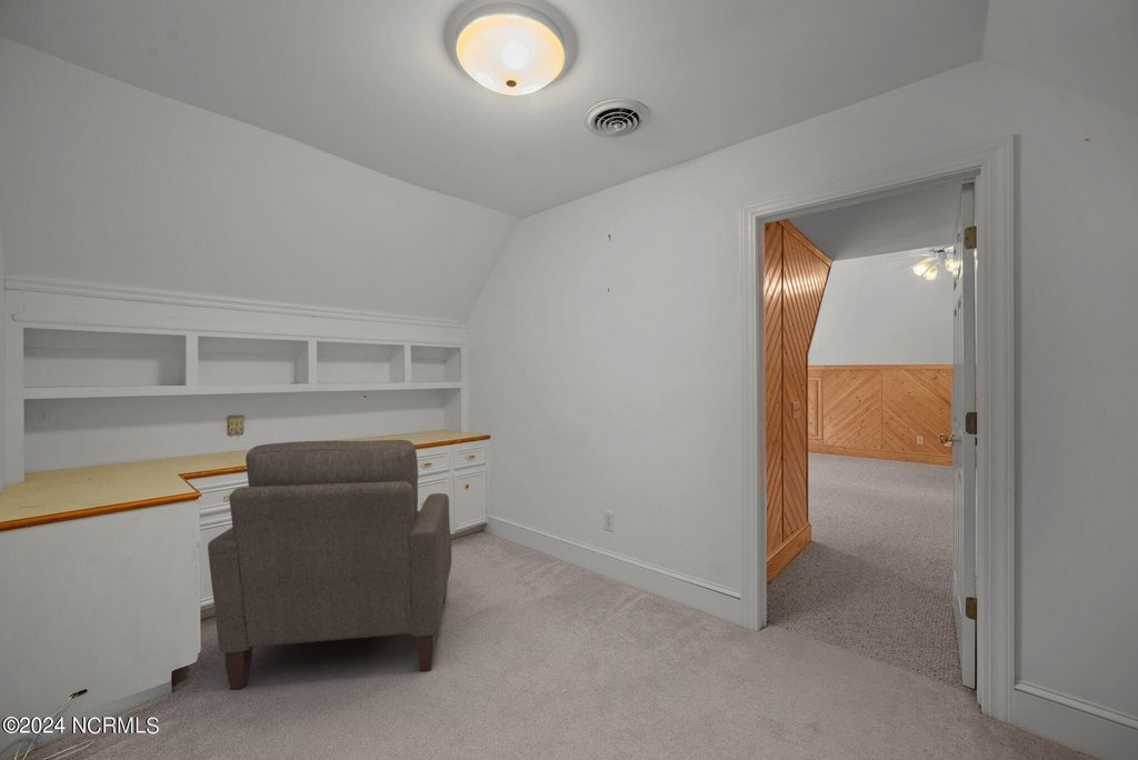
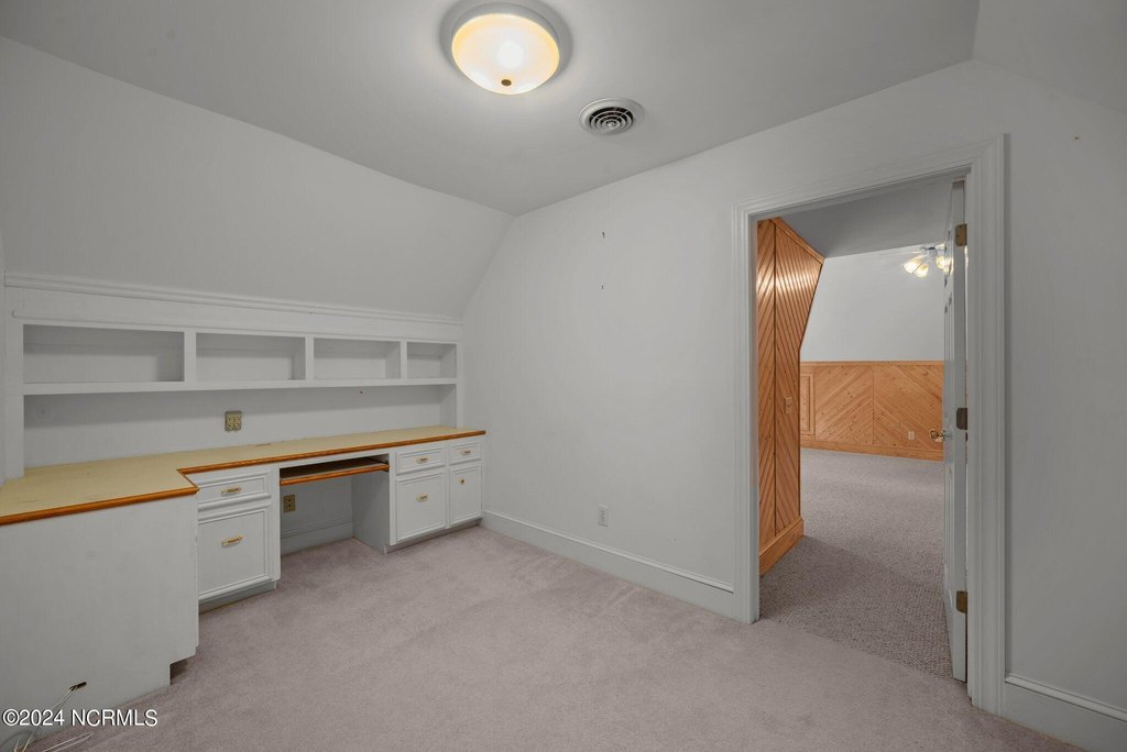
- chair [207,439,452,690]
